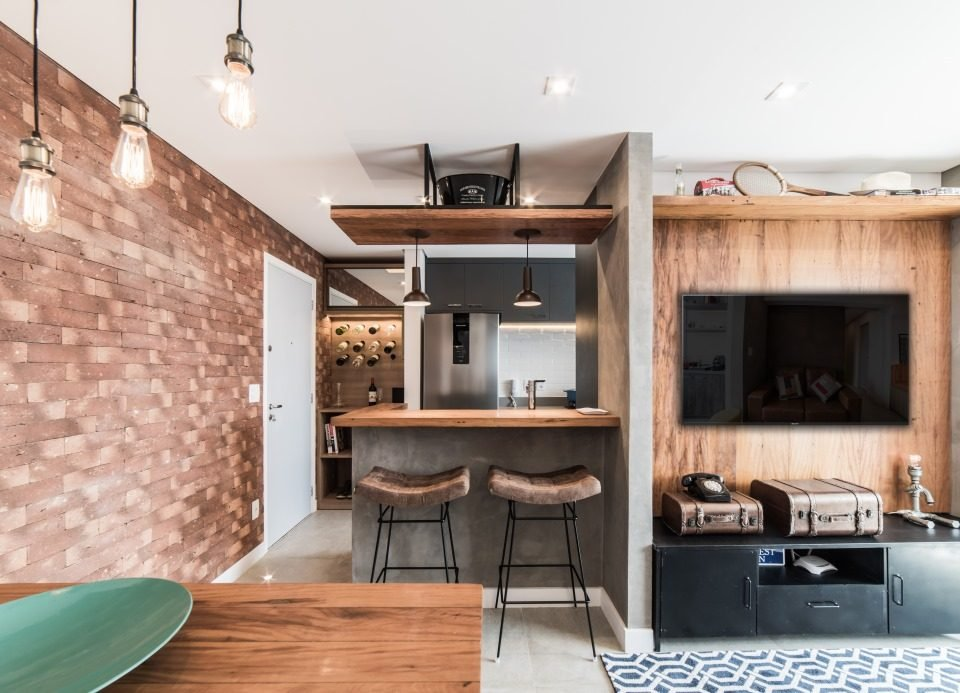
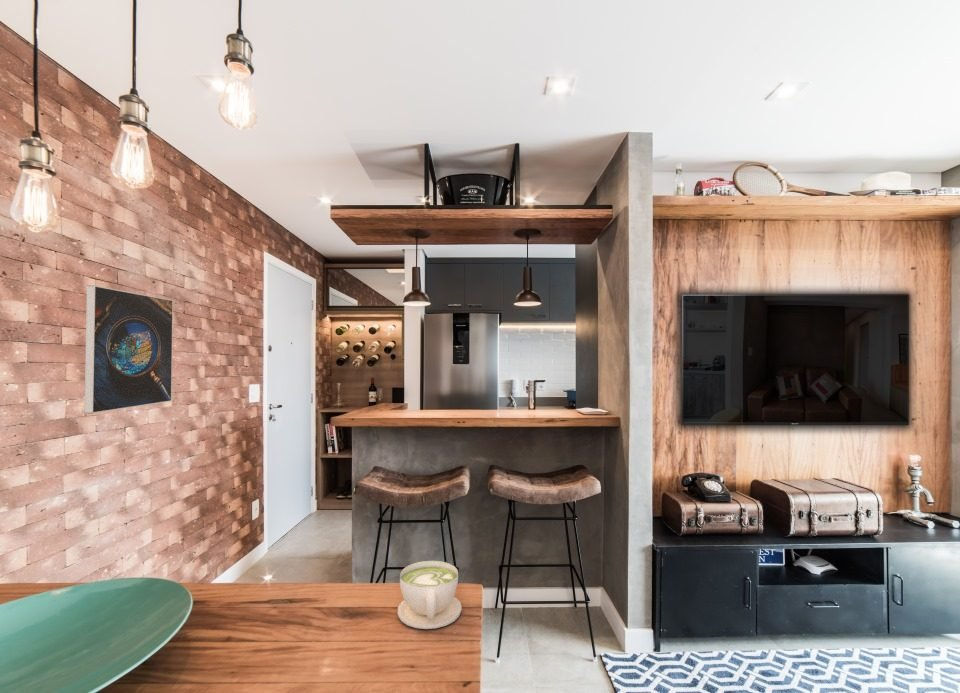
+ coffee cup [397,560,463,630]
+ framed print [83,284,174,415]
